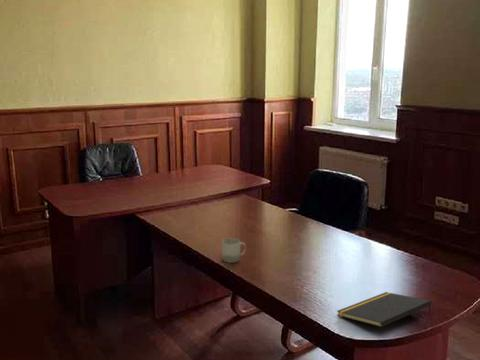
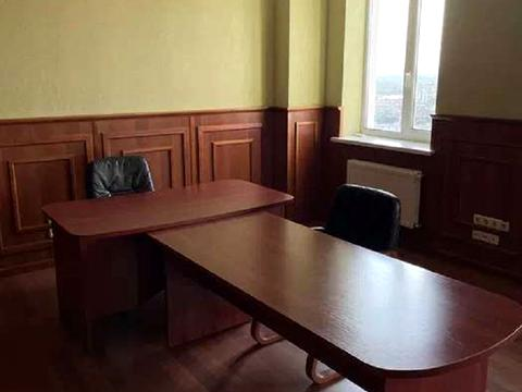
- cup [221,237,247,264]
- notepad [336,291,432,328]
